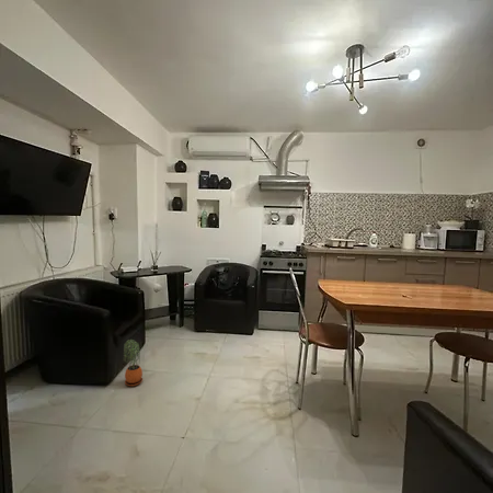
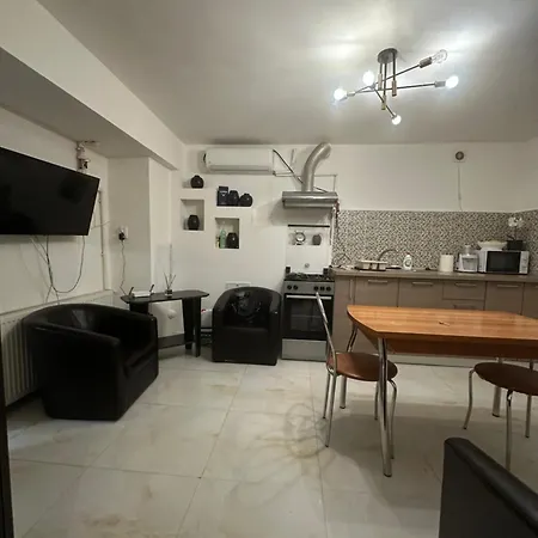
- potted plant [122,339,144,387]
